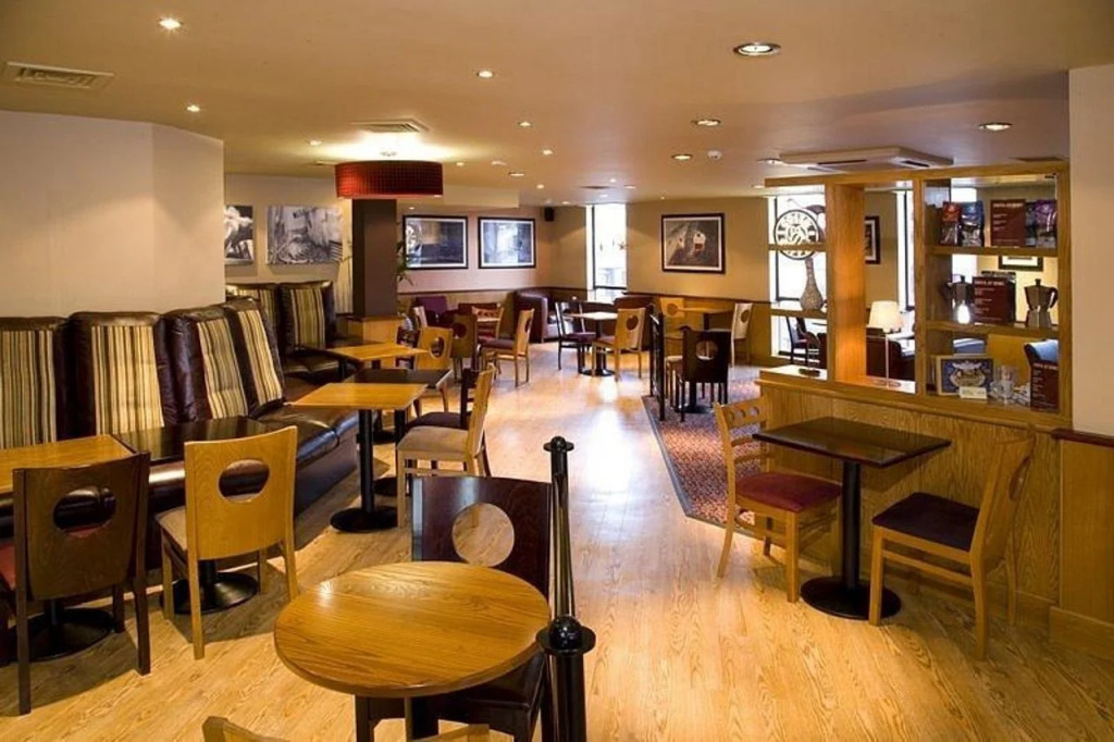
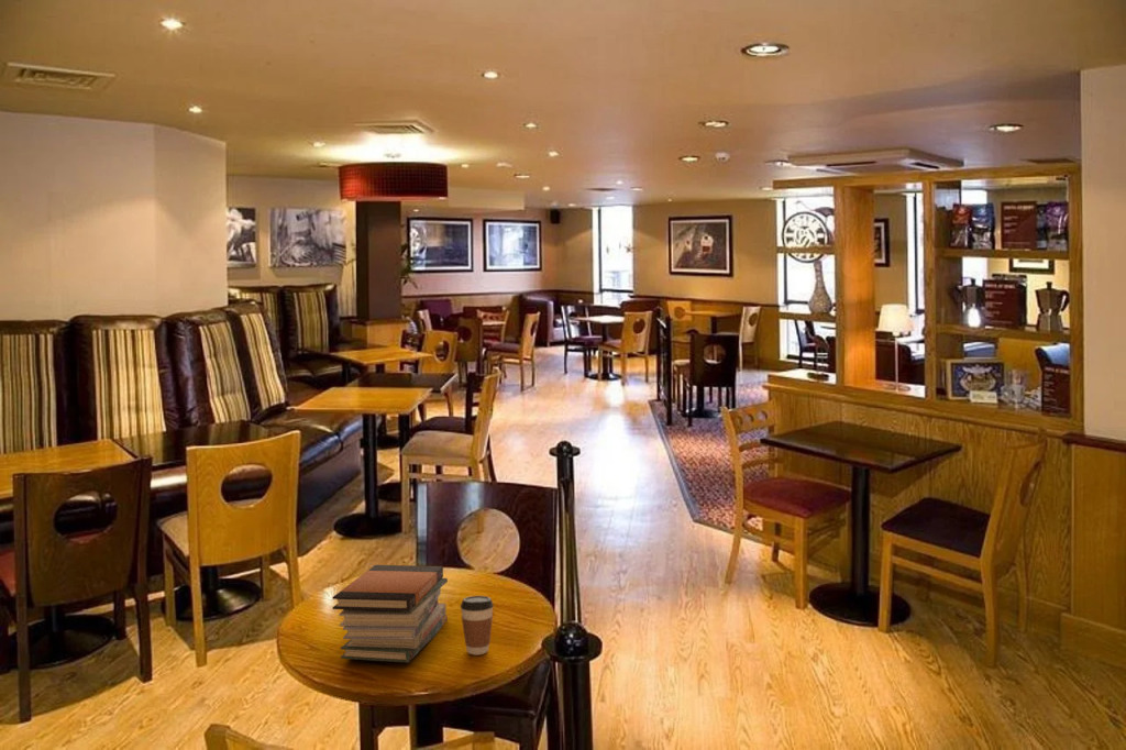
+ book stack [331,564,449,663]
+ coffee cup [460,595,495,655]
